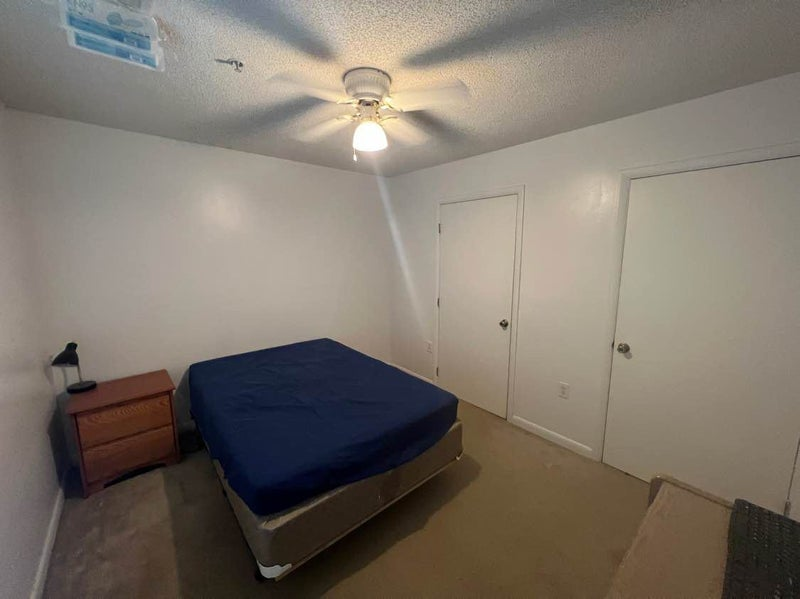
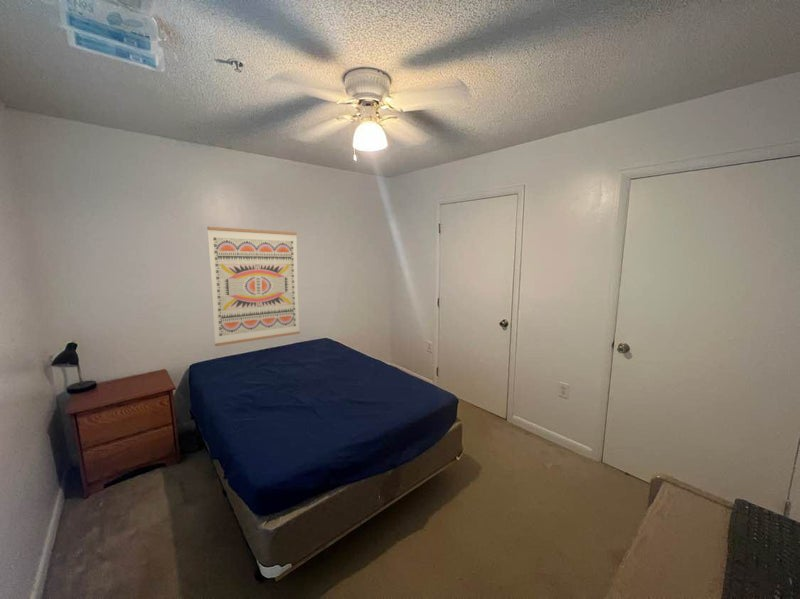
+ wall art [207,226,301,347]
